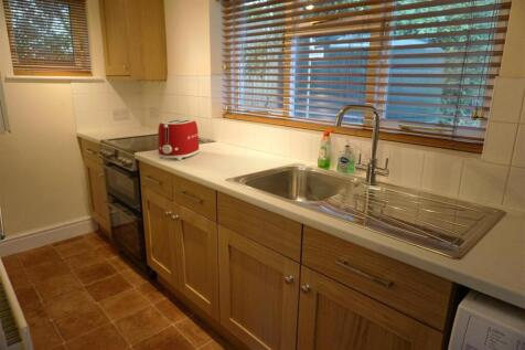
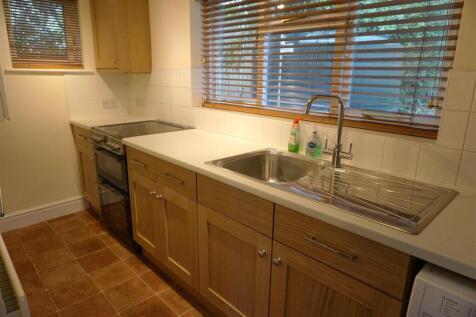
- toaster [157,118,201,161]
